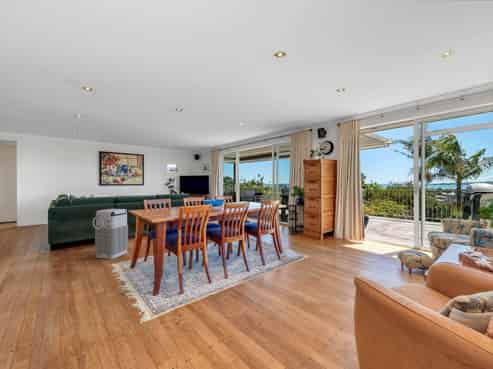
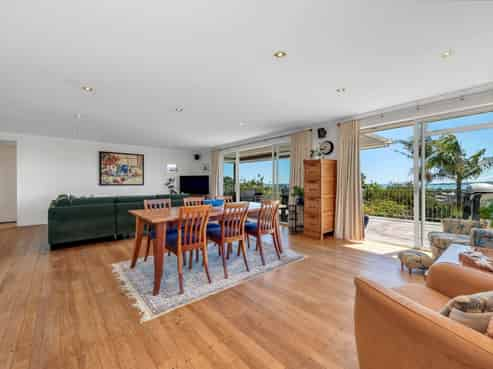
- grenade [92,208,129,260]
